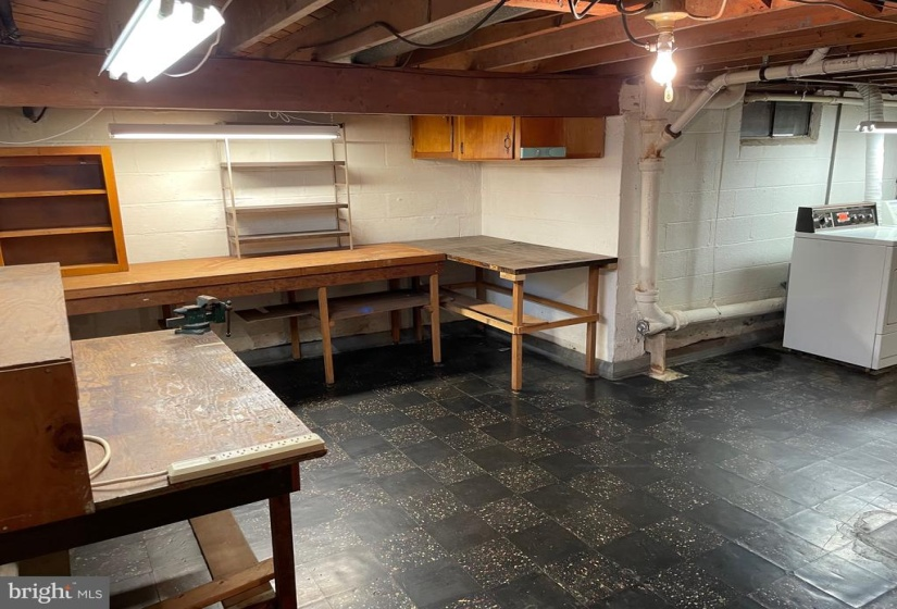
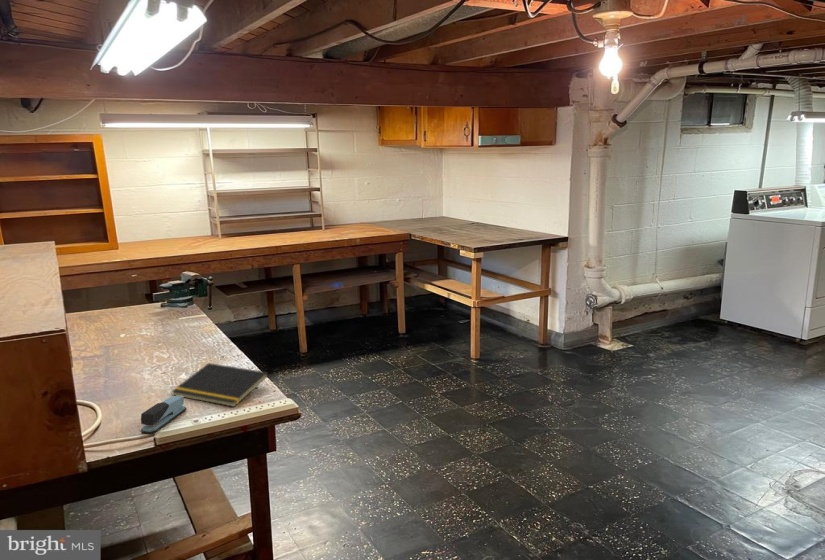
+ notepad [170,362,269,408]
+ stapler [140,395,187,435]
